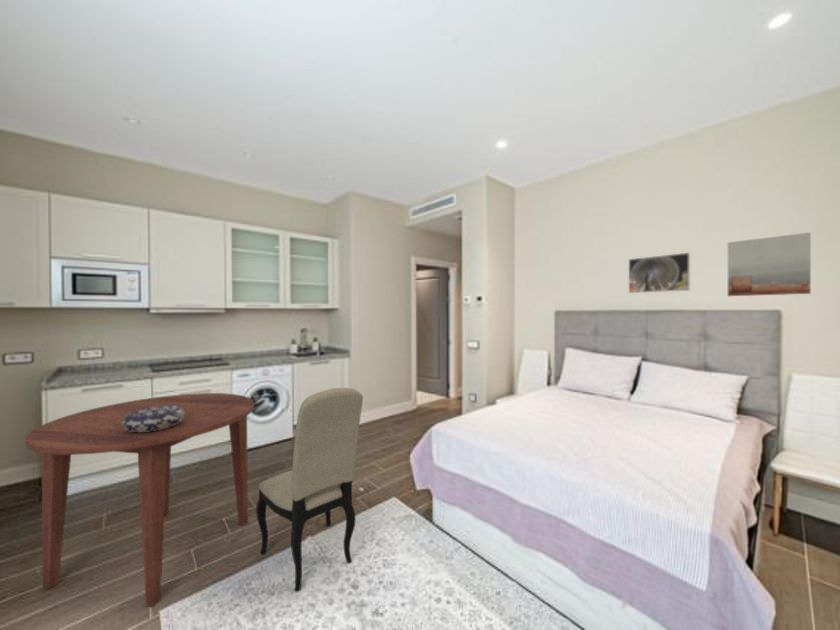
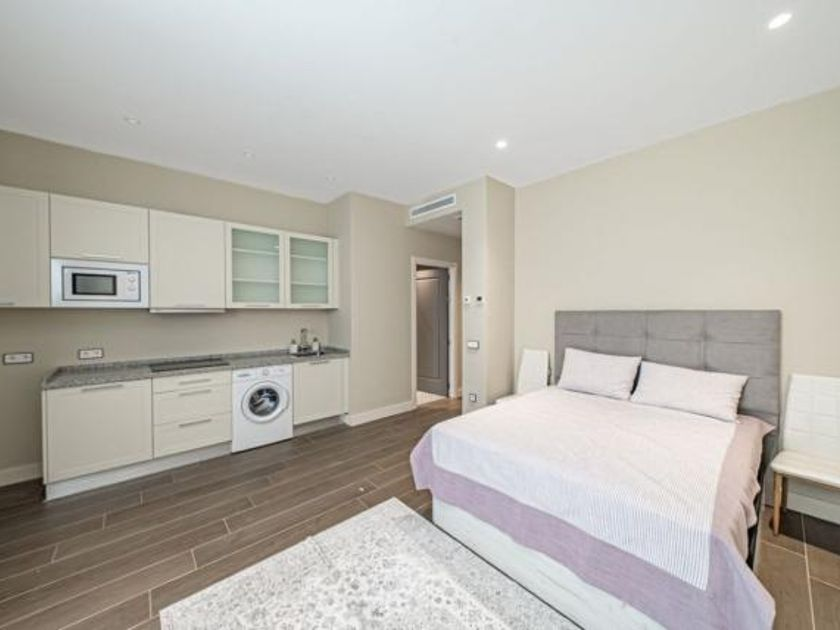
- dining chair [255,387,364,593]
- dining table [24,392,255,608]
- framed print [628,252,691,294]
- decorative bowl [122,405,184,432]
- wall art [727,231,812,297]
